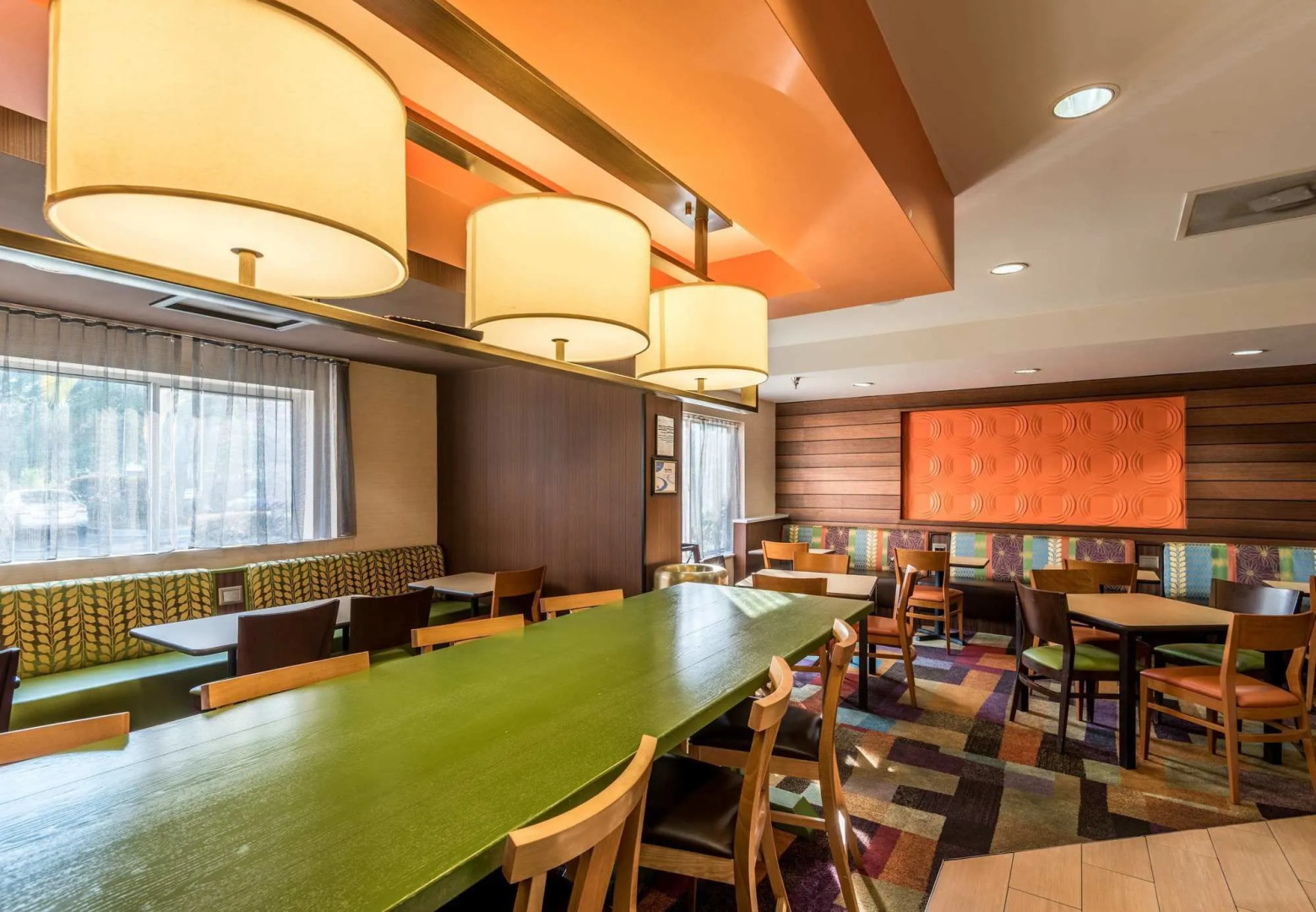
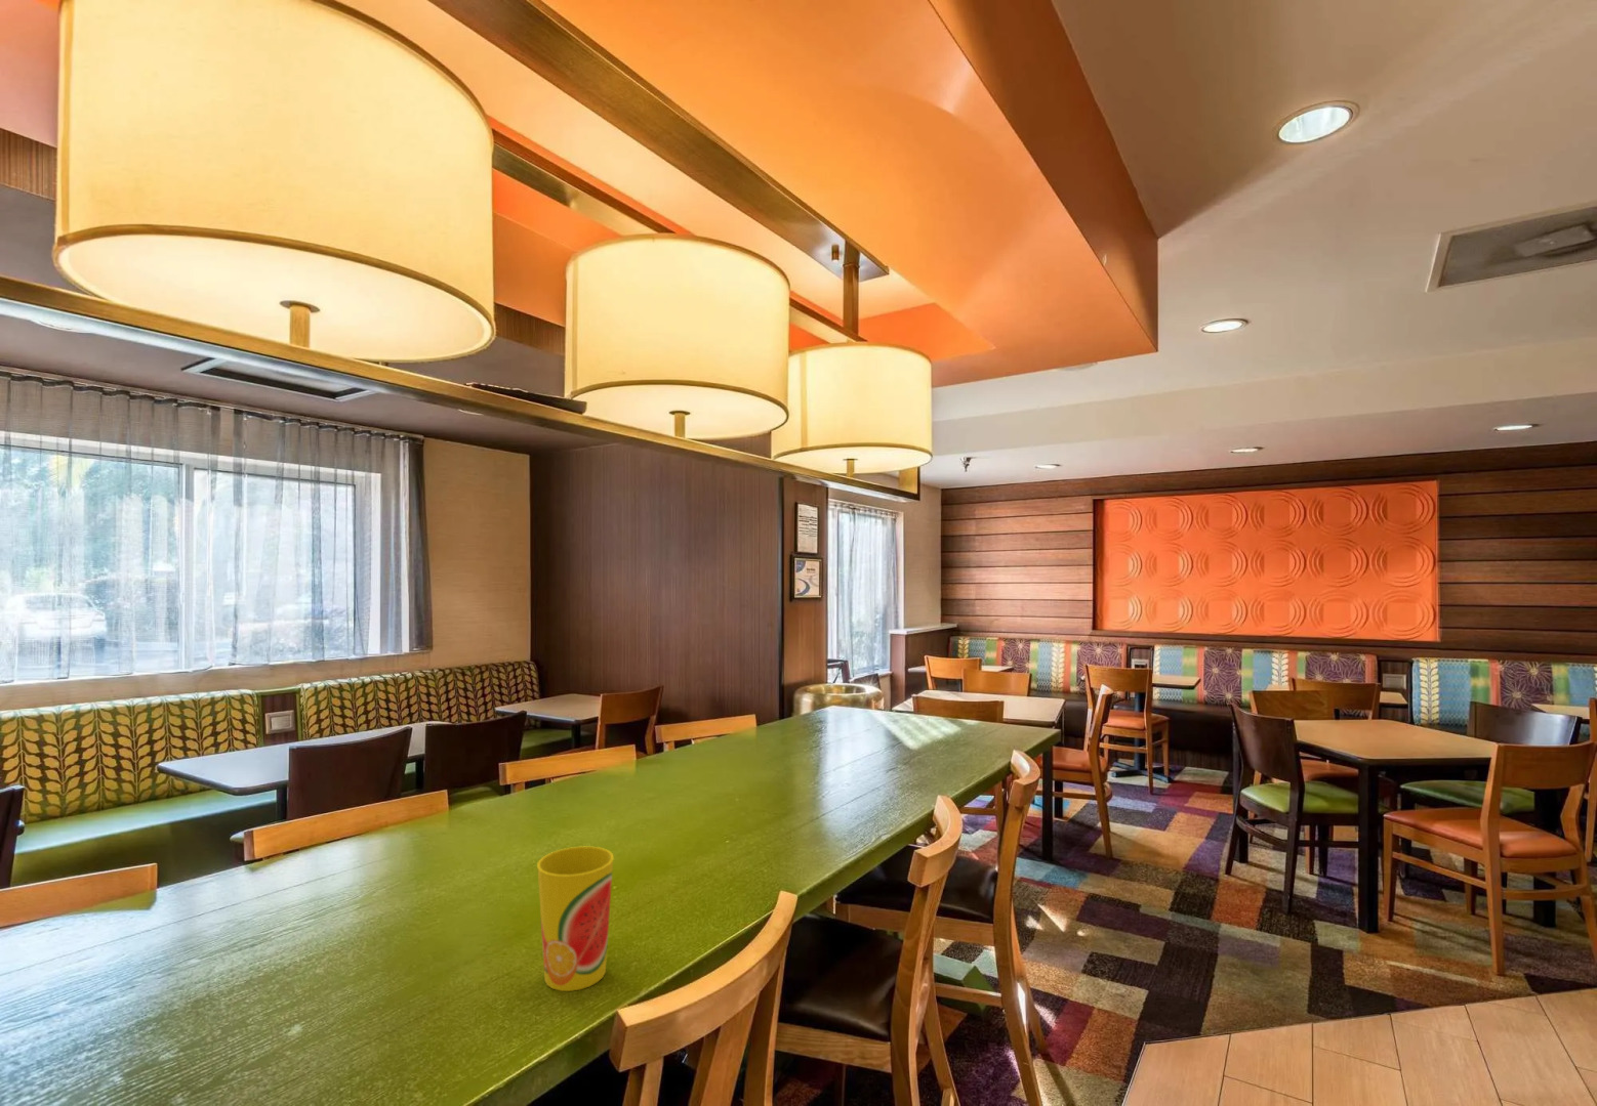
+ cup [536,845,615,992]
